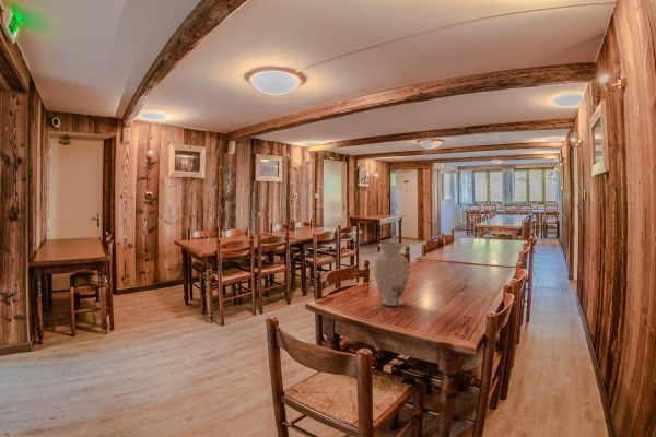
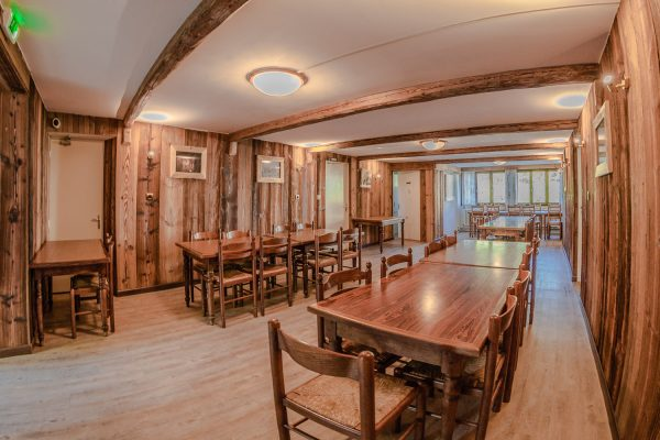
- vase [373,241,411,307]
